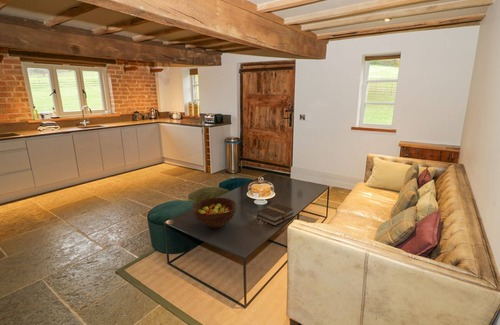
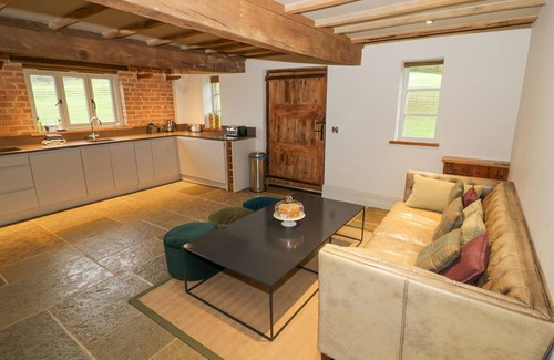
- fruit bowl [191,197,238,229]
- book [256,203,294,227]
